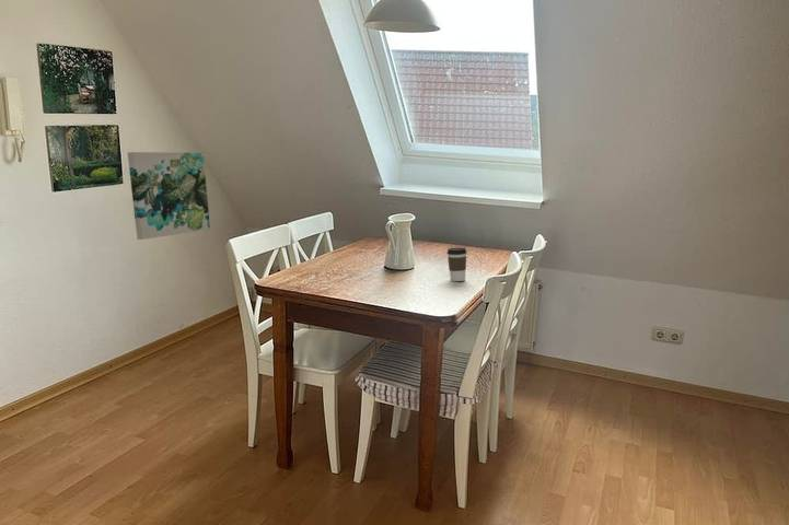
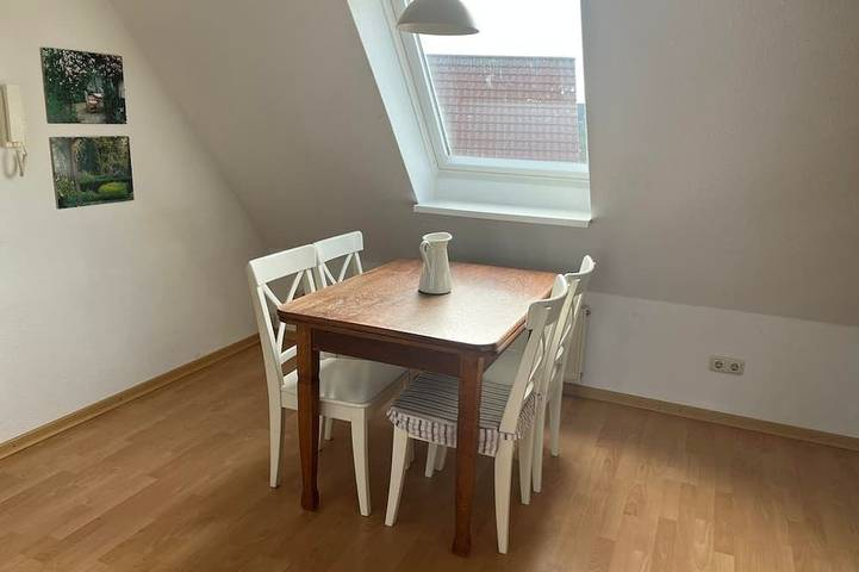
- wall art [127,151,211,241]
- coffee cup [446,247,468,282]
